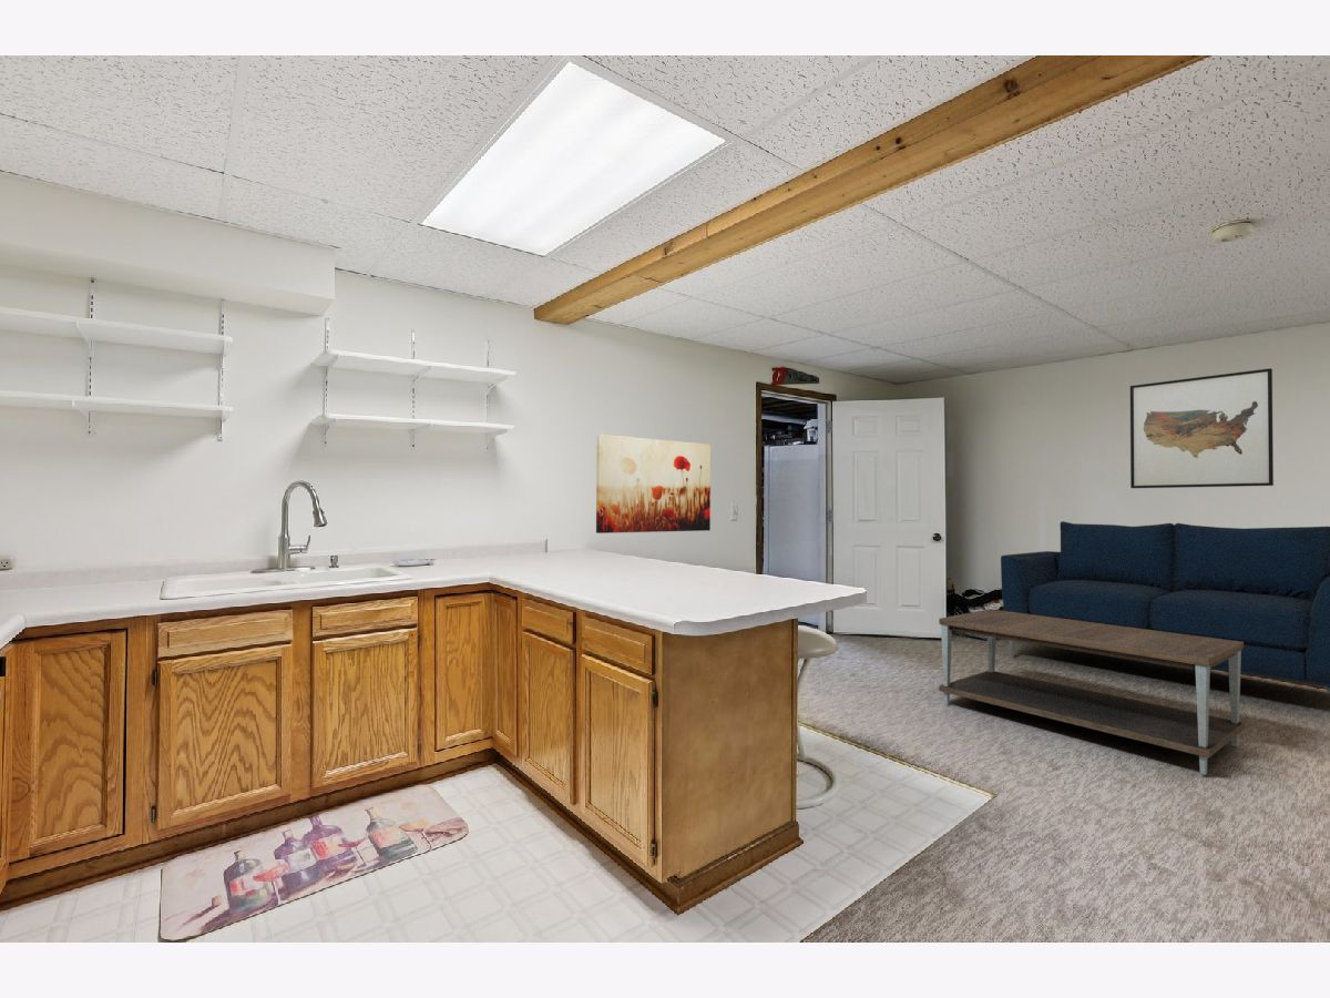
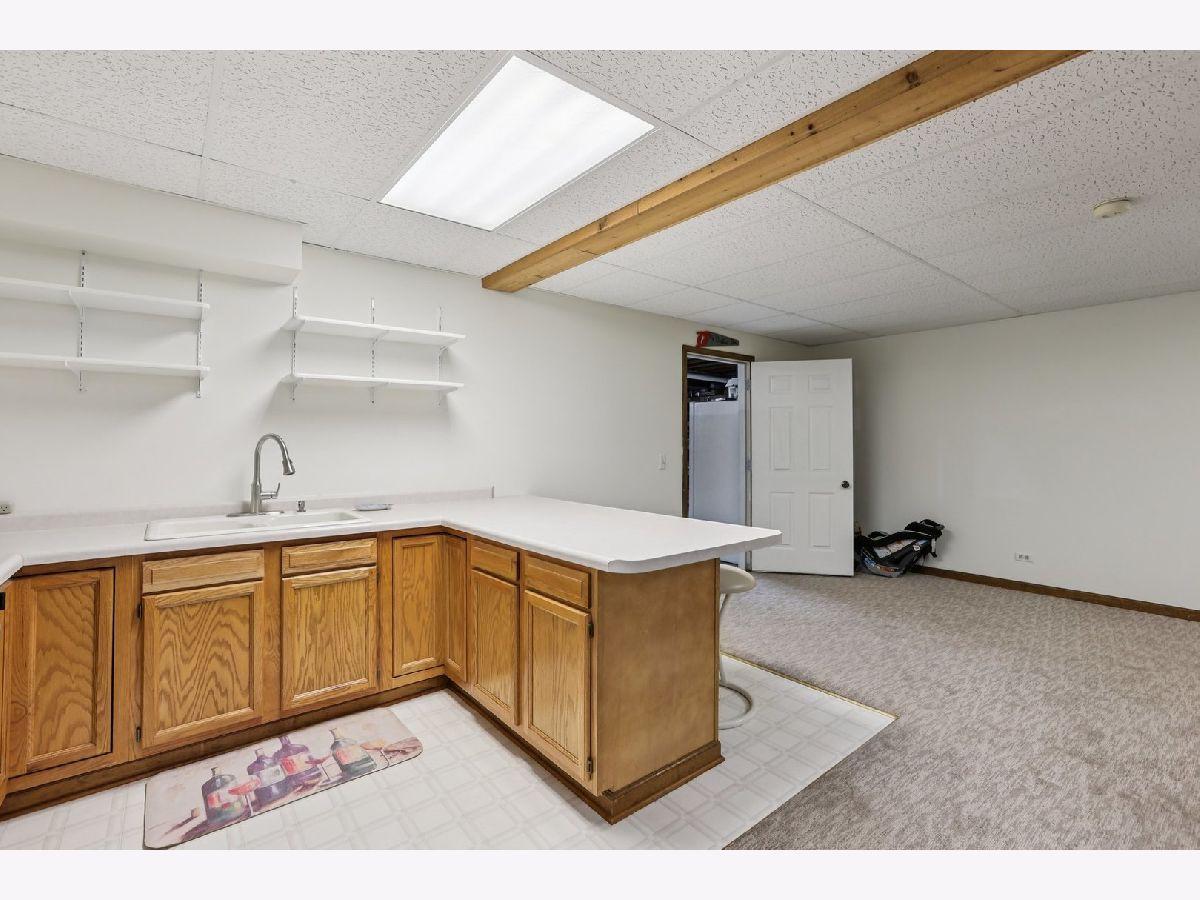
- coffee table [938,608,1246,775]
- wall art [1129,367,1275,489]
- sofa [1000,520,1330,695]
- wall art [595,434,712,534]
